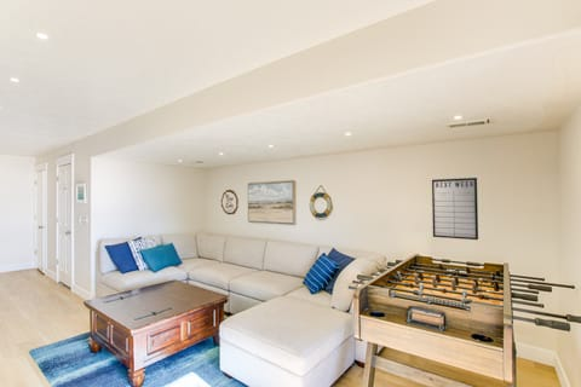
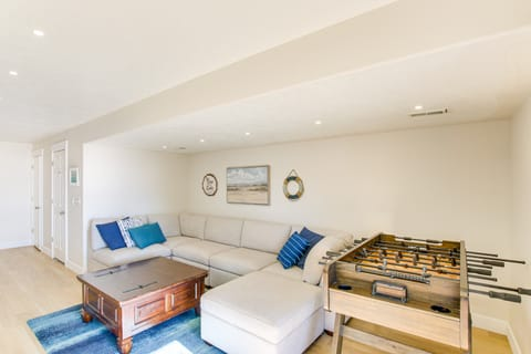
- writing board [431,177,479,241]
